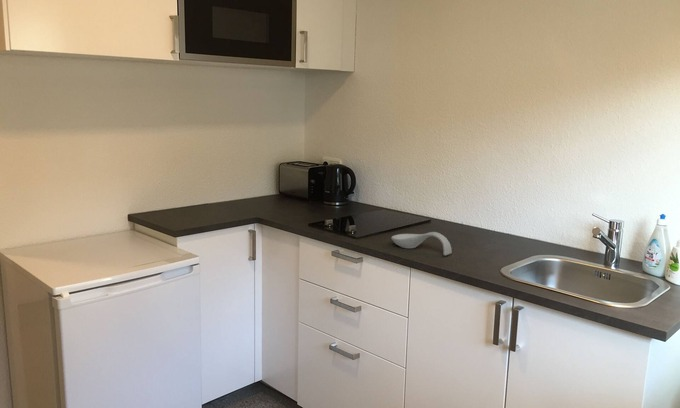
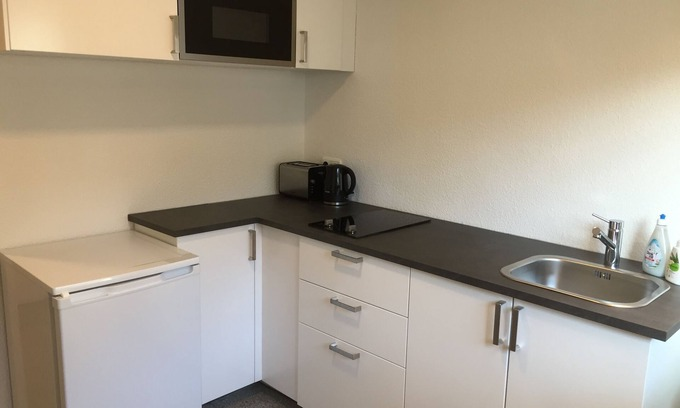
- spoon rest [391,231,453,256]
